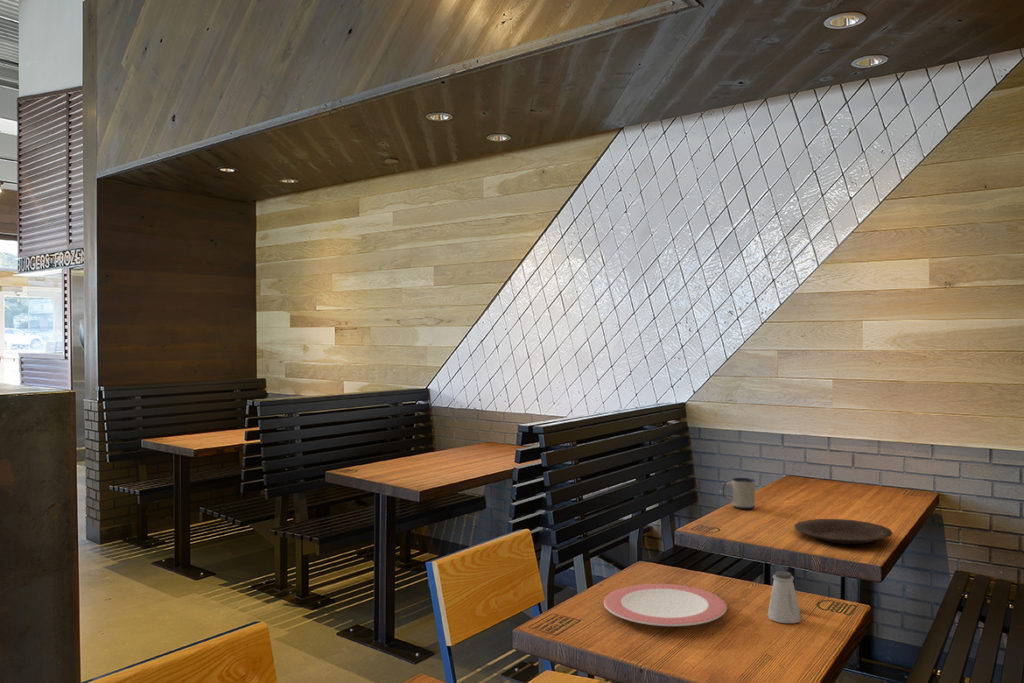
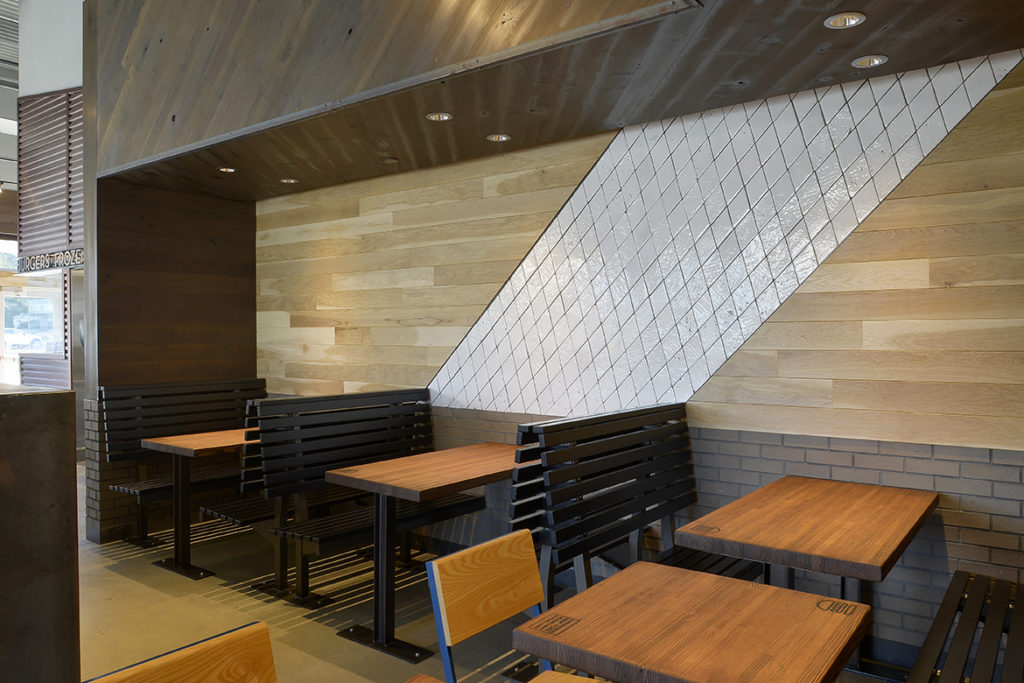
- plate [793,518,894,545]
- plate [603,583,728,627]
- mug [722,477,756,510]
- saltshaker [767,570,803,624]
